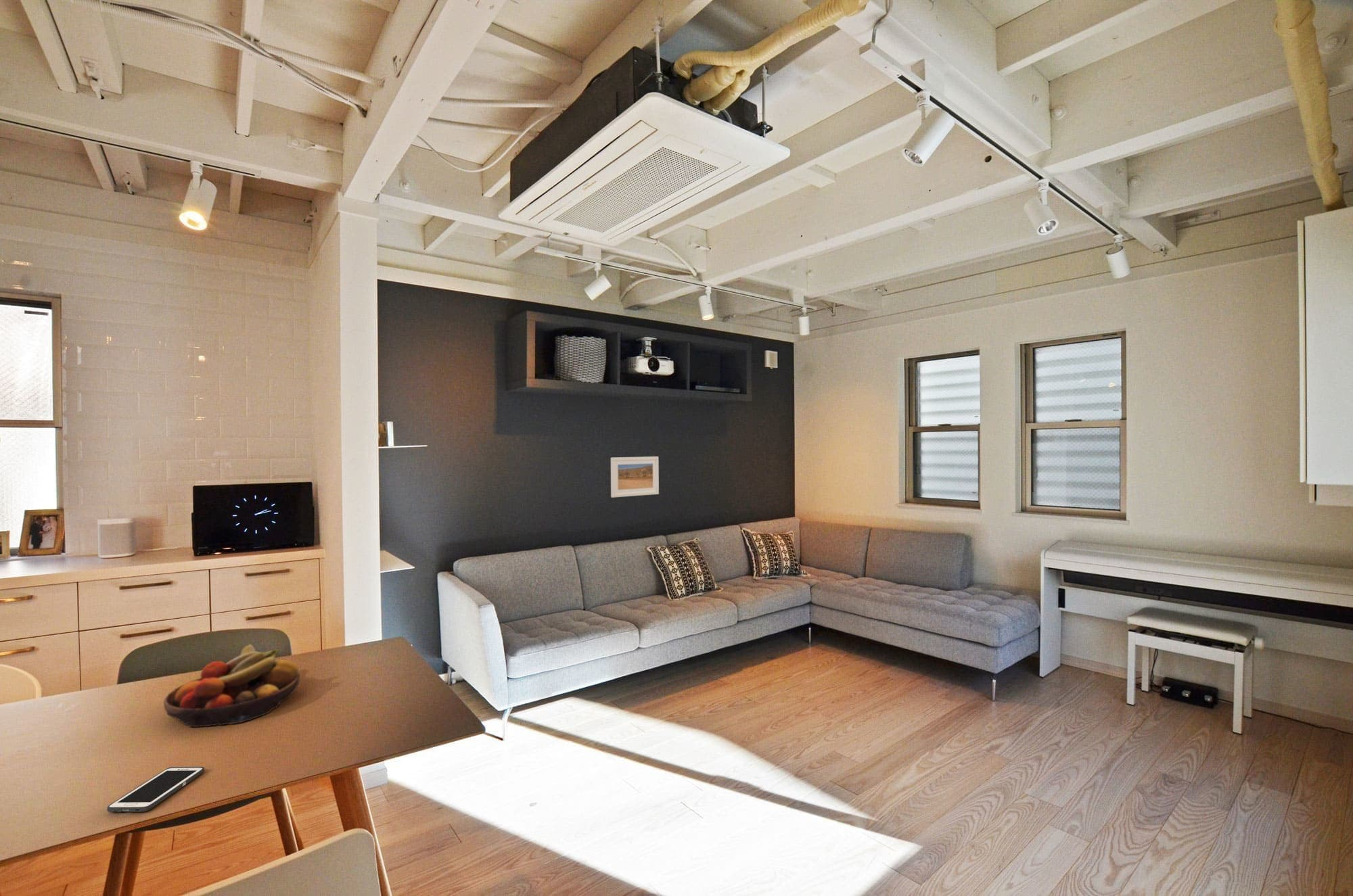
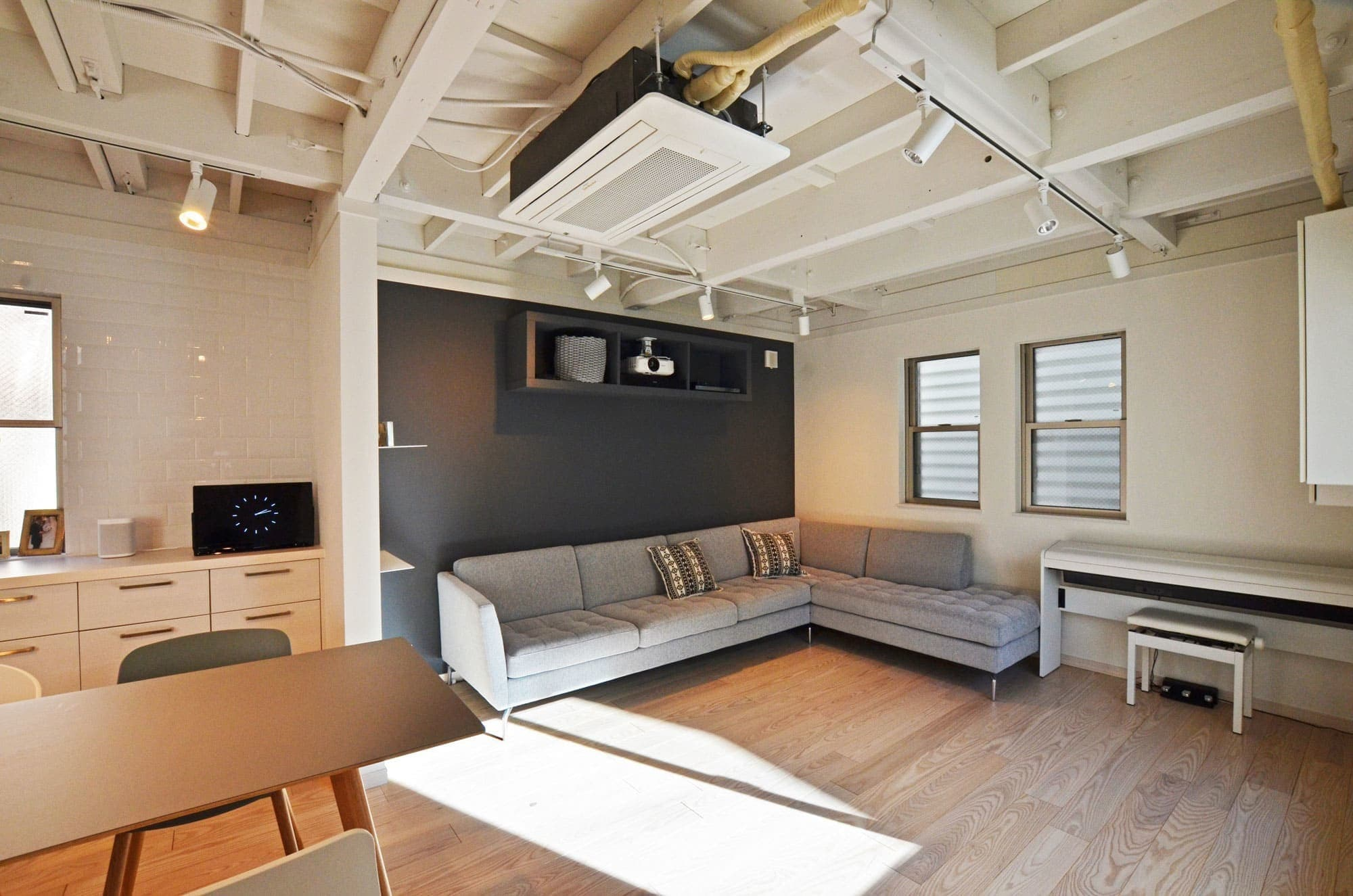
- fruit bowl [163,643,301,728]
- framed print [610,456,660,498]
- cell phone [106,766,205,813]
